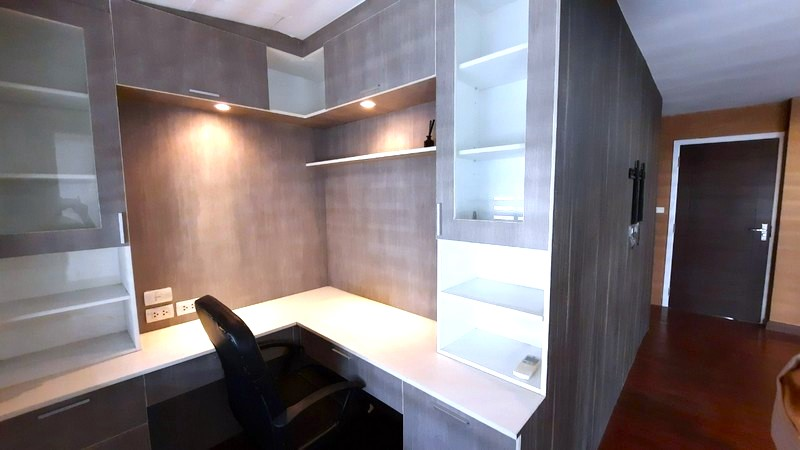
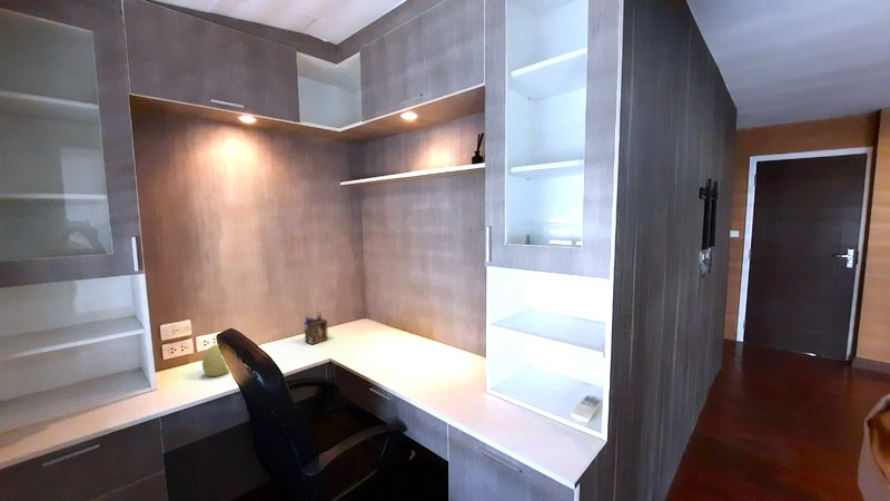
+ desk organizer [303,311,329,345]
+ decorative egg [201,344,229,377]
